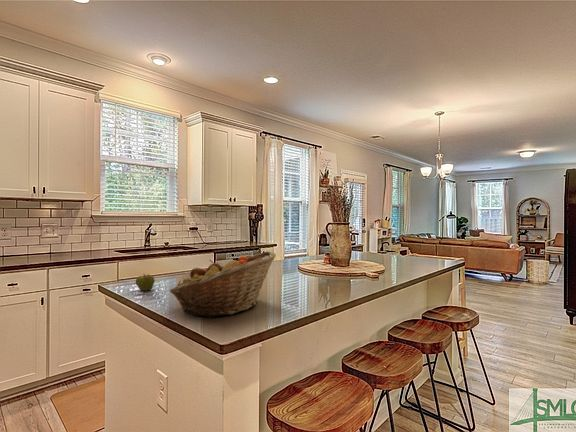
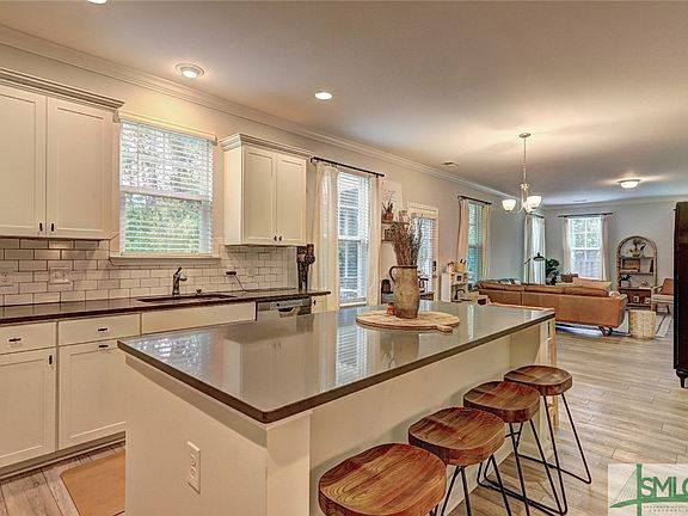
- apple [135,273,156,292]
- fruit basket [169,250,277,318]
